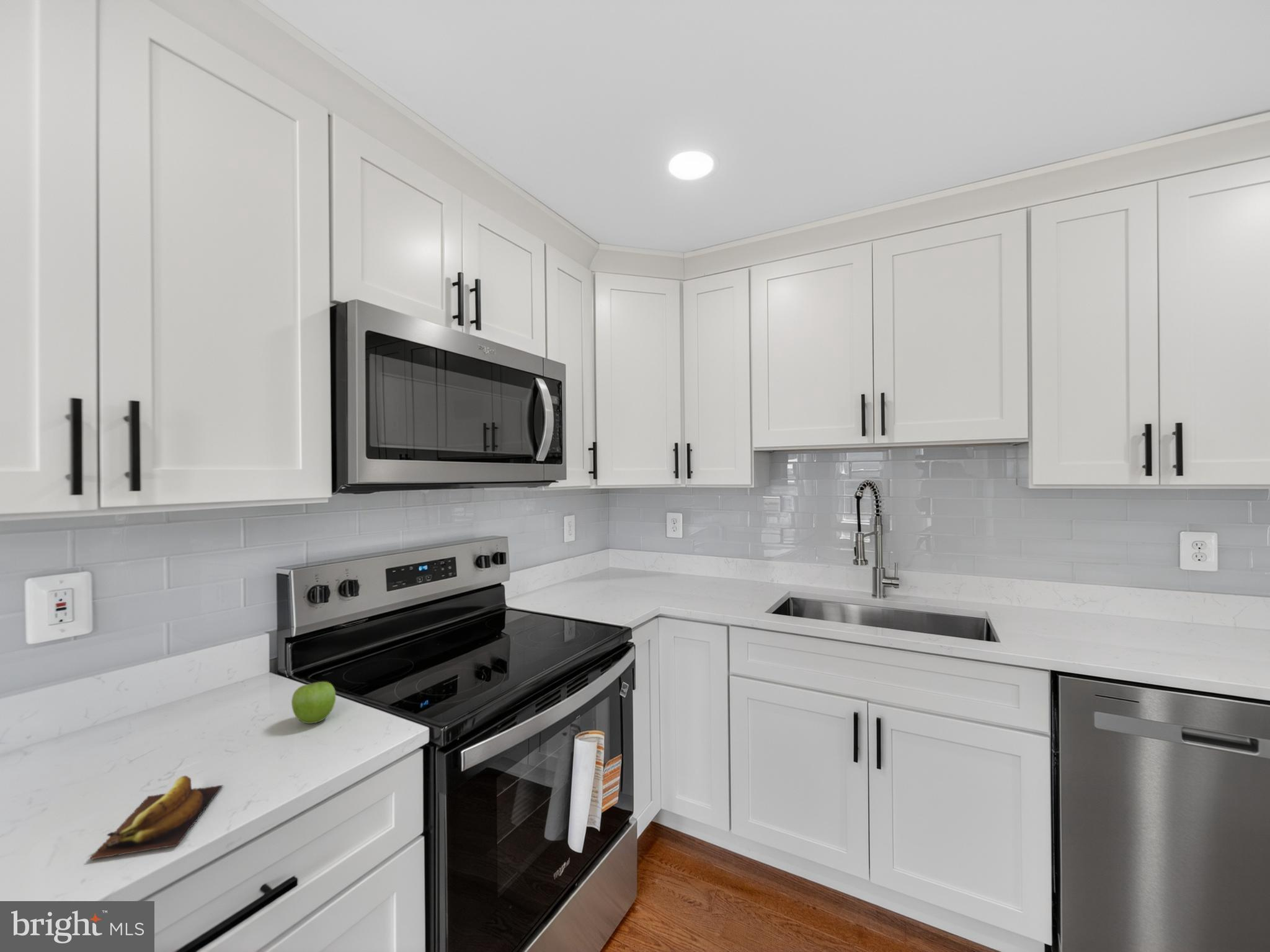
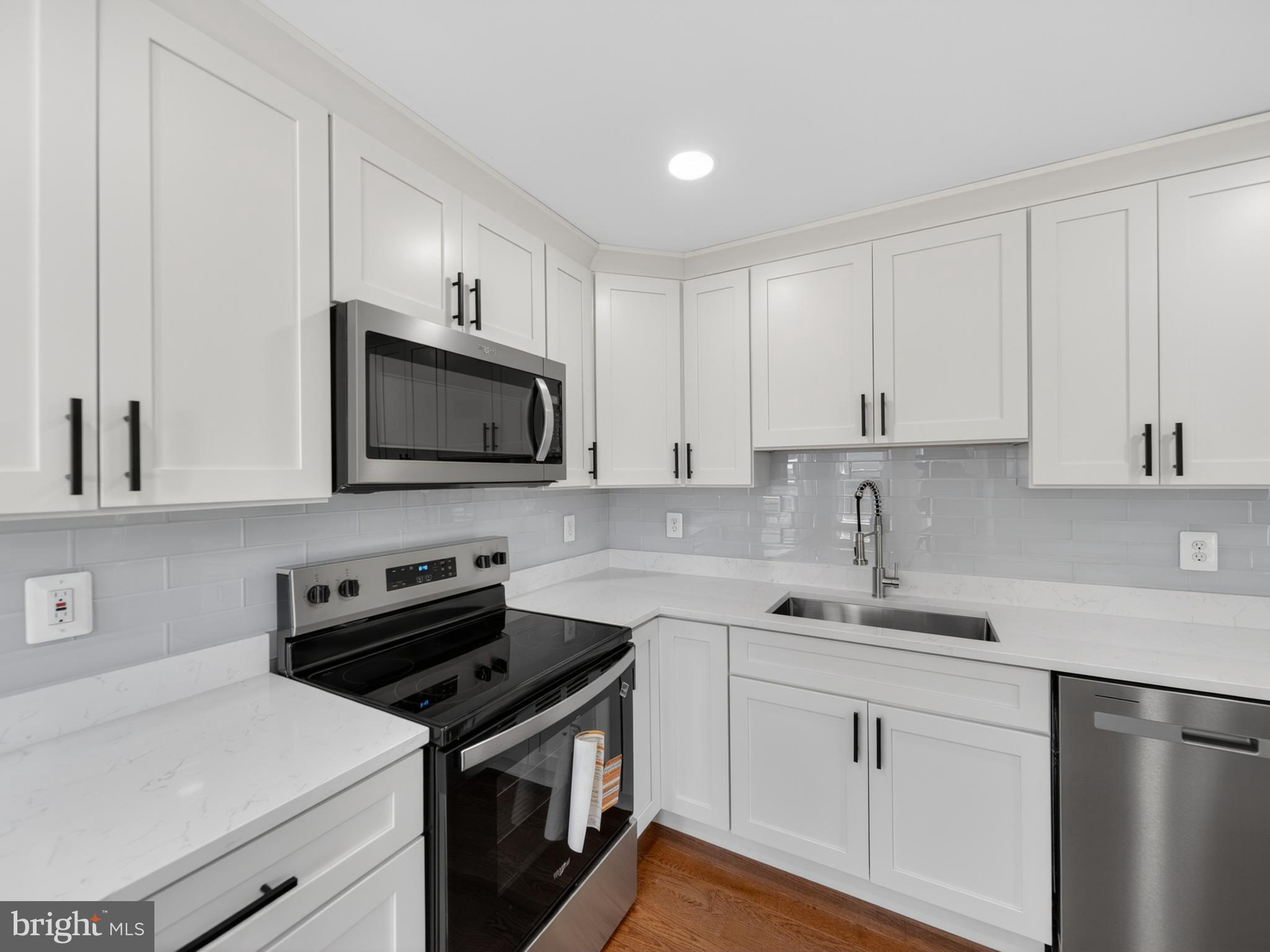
- banana [87,775,223,860]
- fruit [291,681,336,724]
